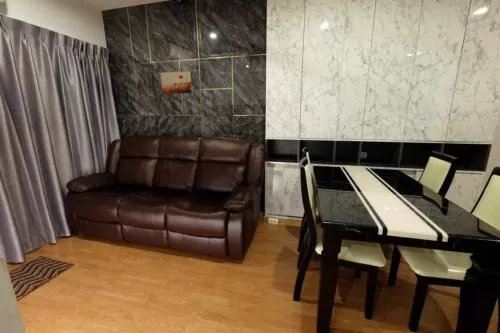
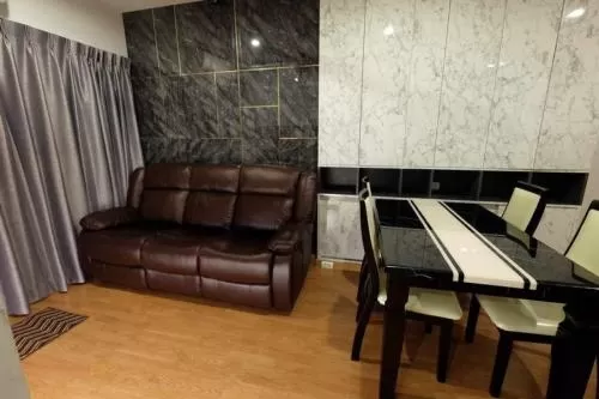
- wall art [160,70,193,95]
